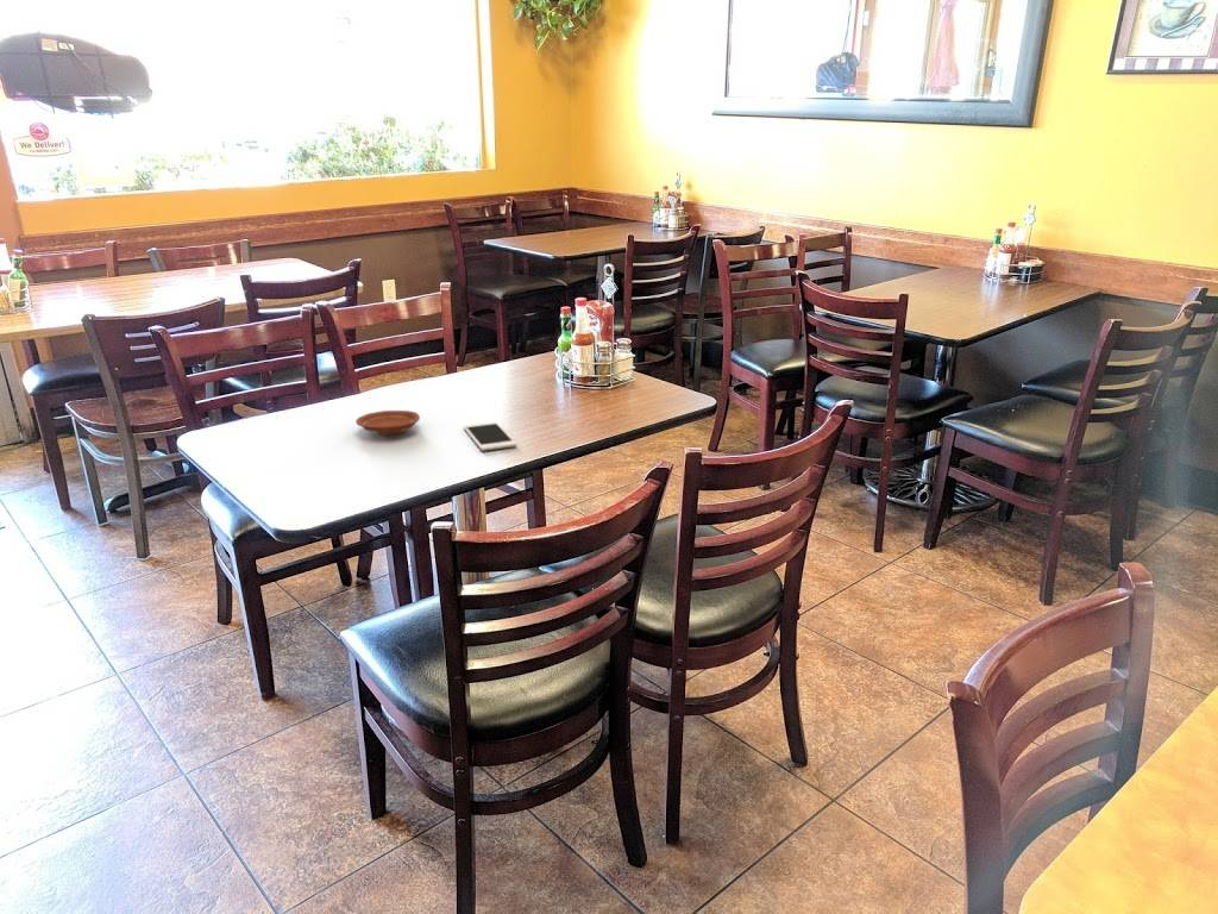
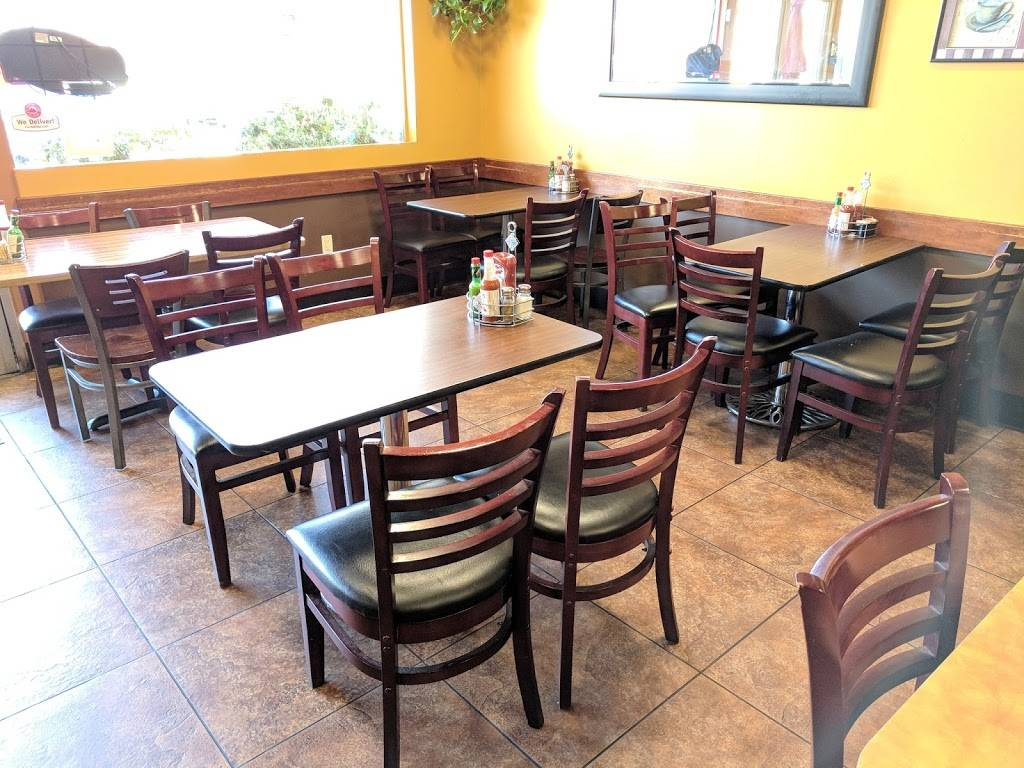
- cell phone [463,421,517,452]
- plate [354,409,421,437]
